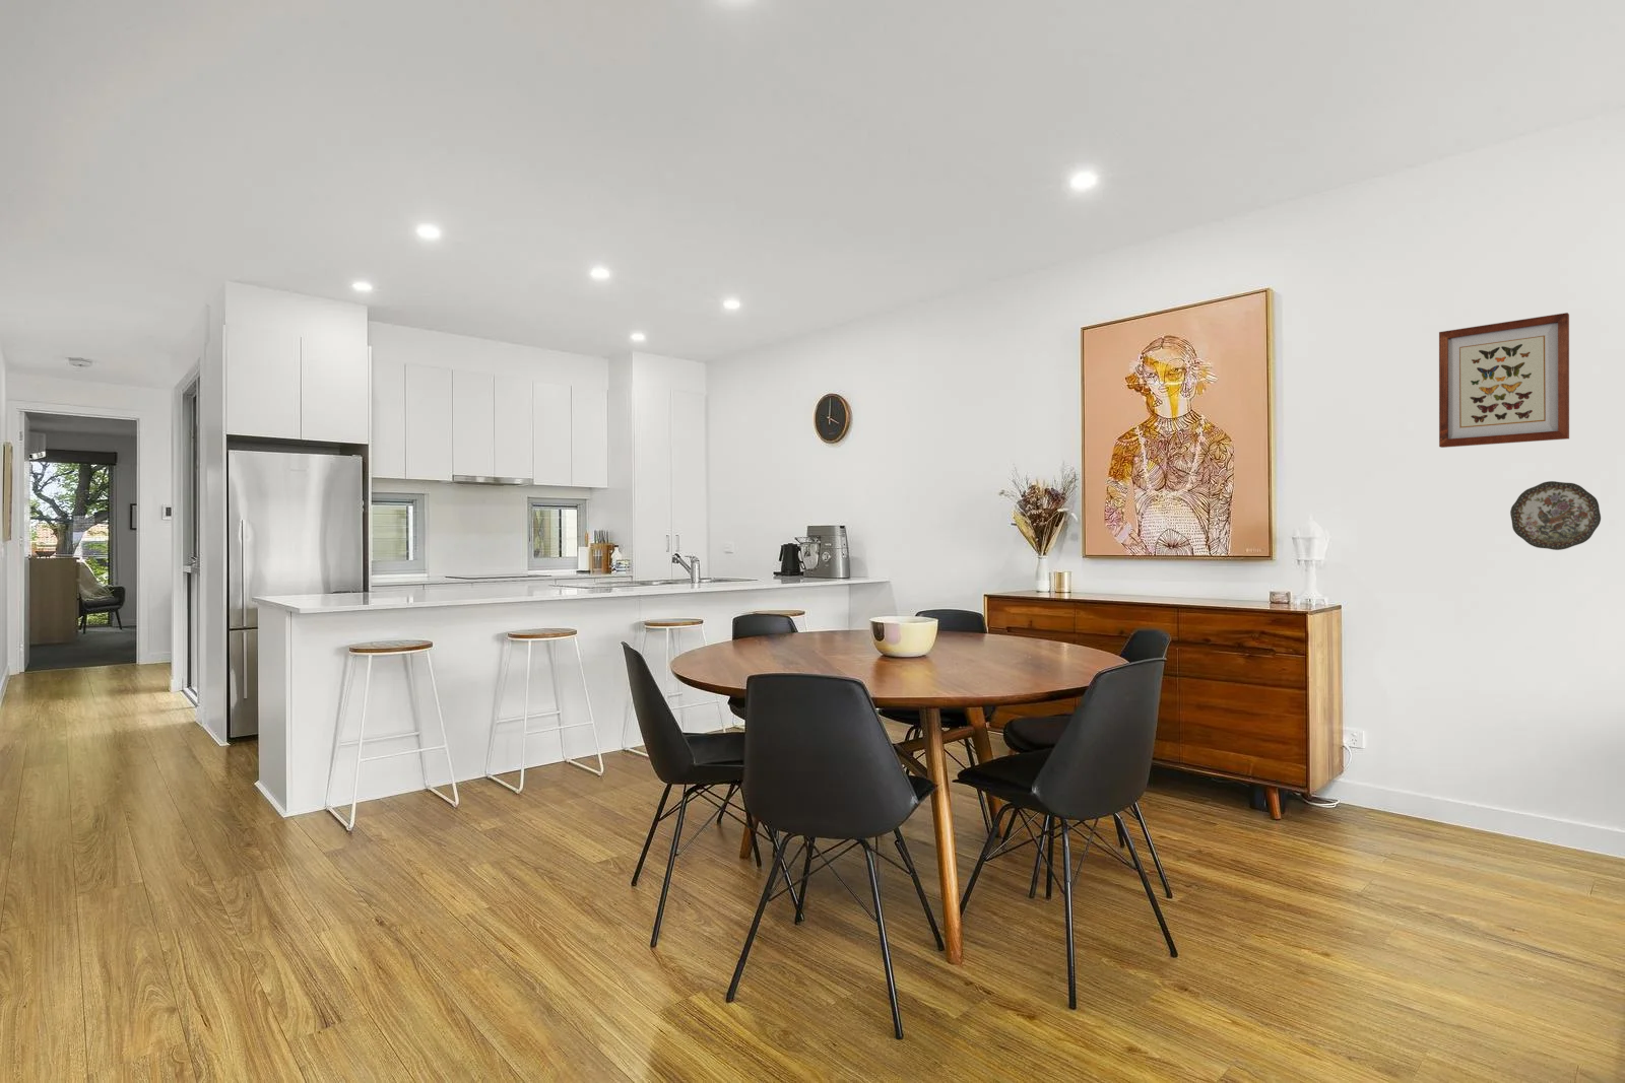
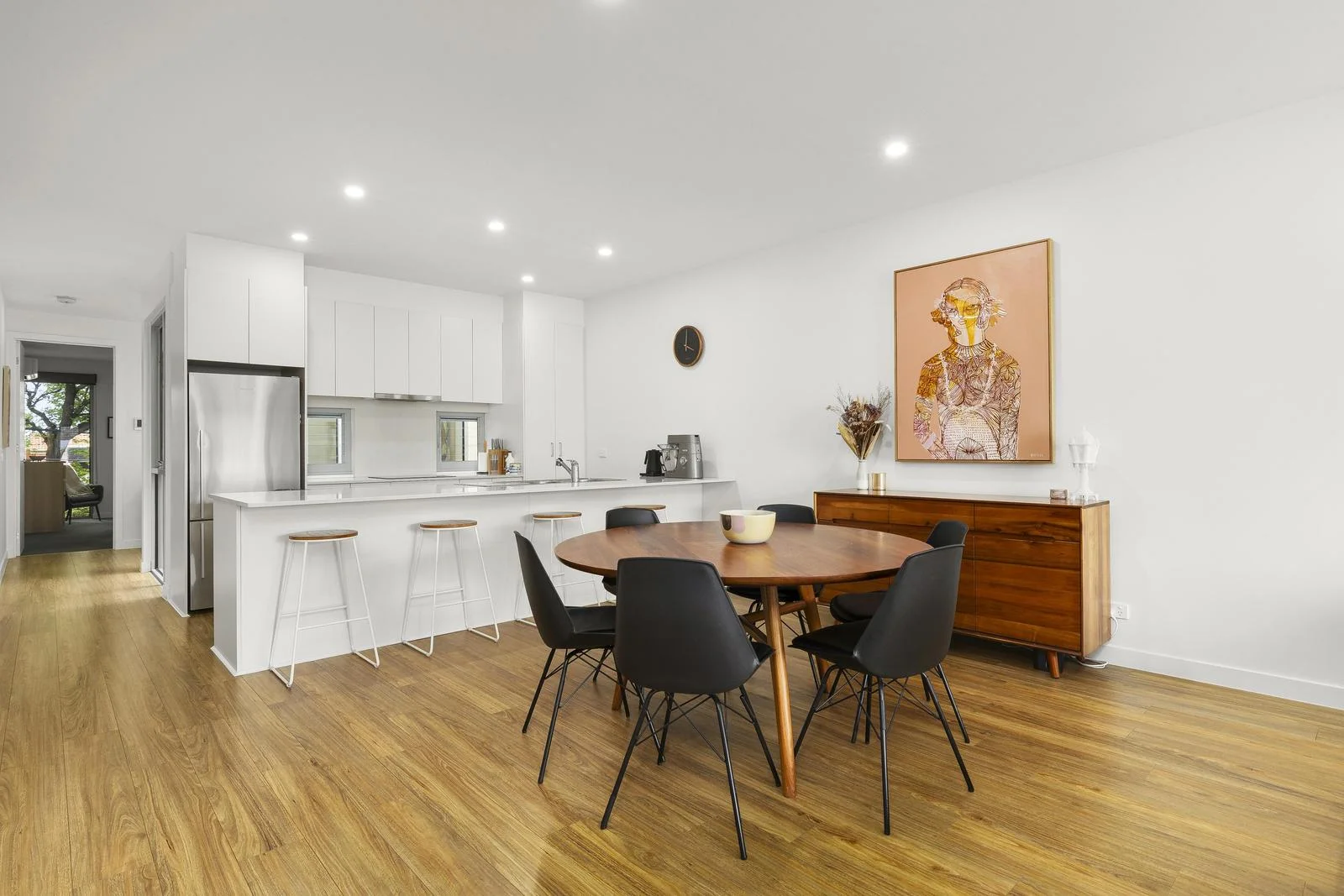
- wall art [1438,312,1571,448]
- decorative plate [1509,480,1602,551]
